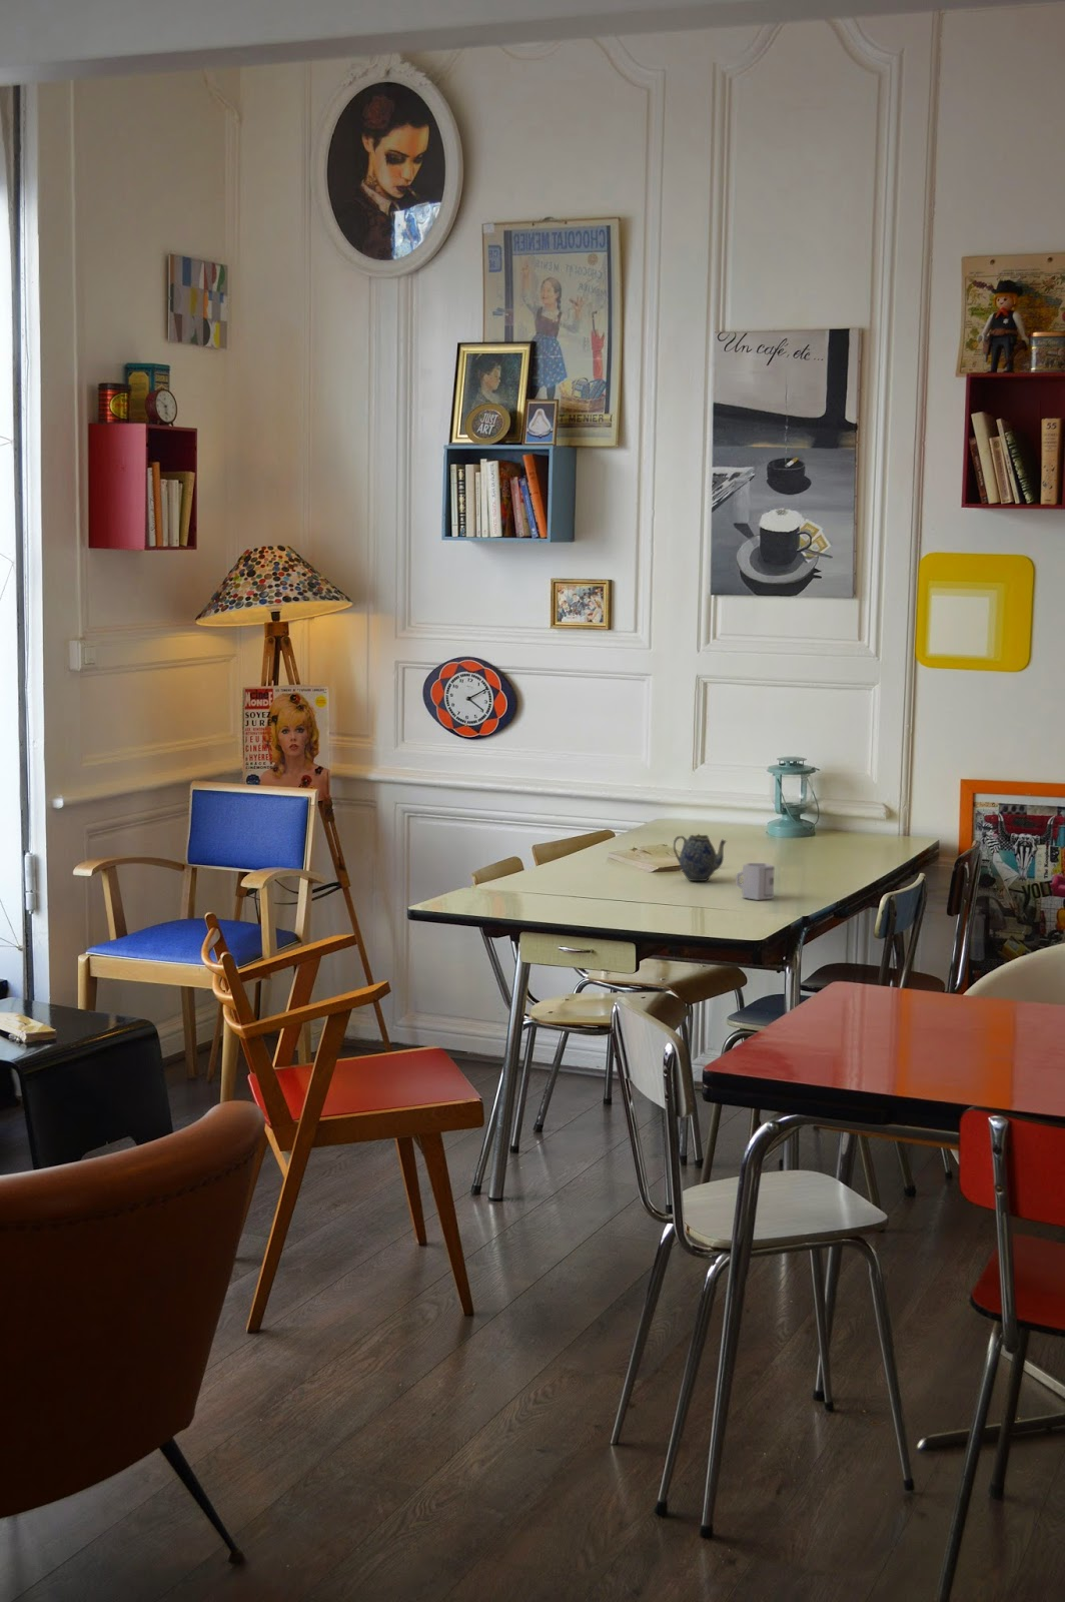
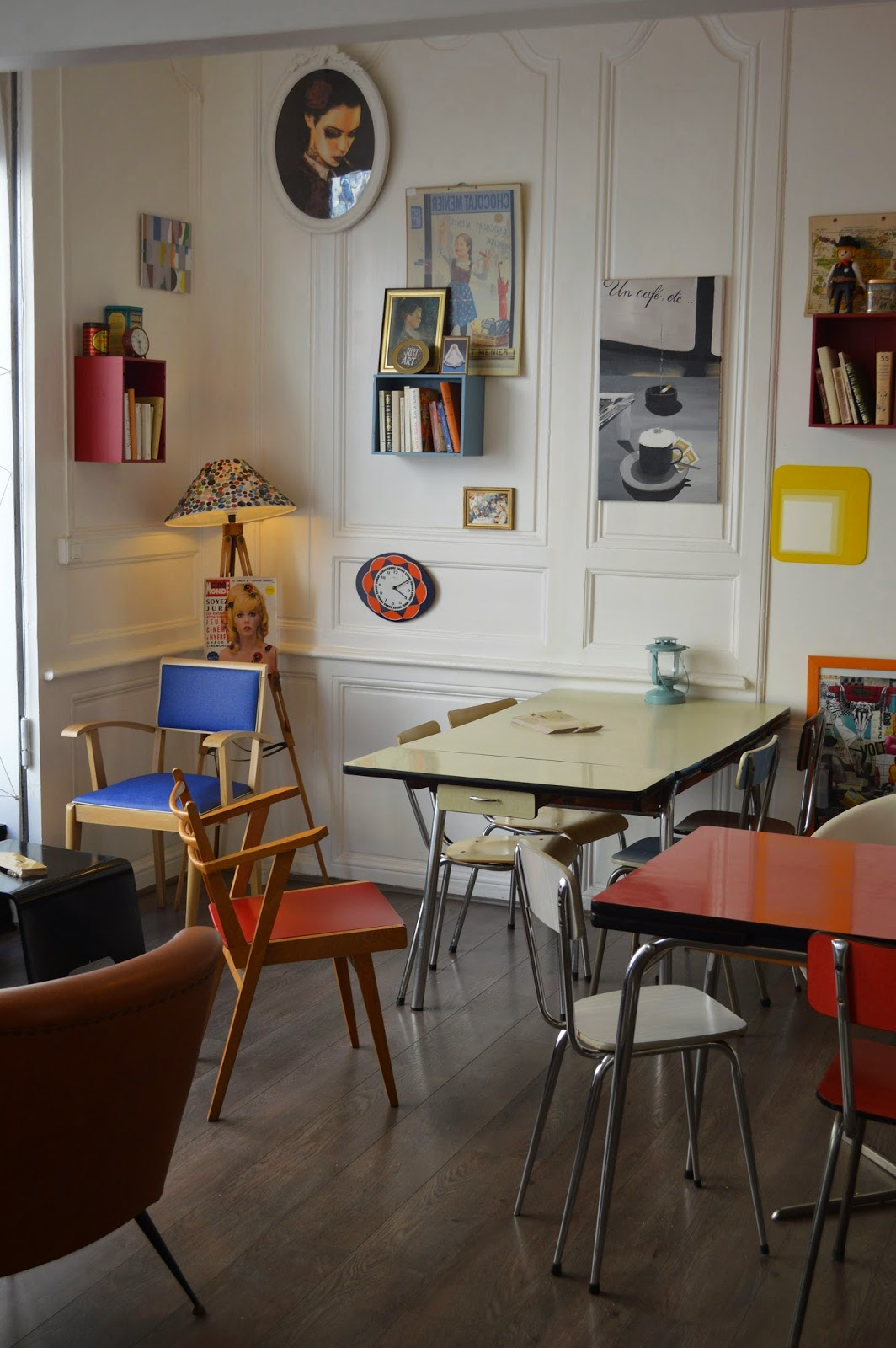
- cup [735,862,776,901]
- teapot [673,833,727,882]
